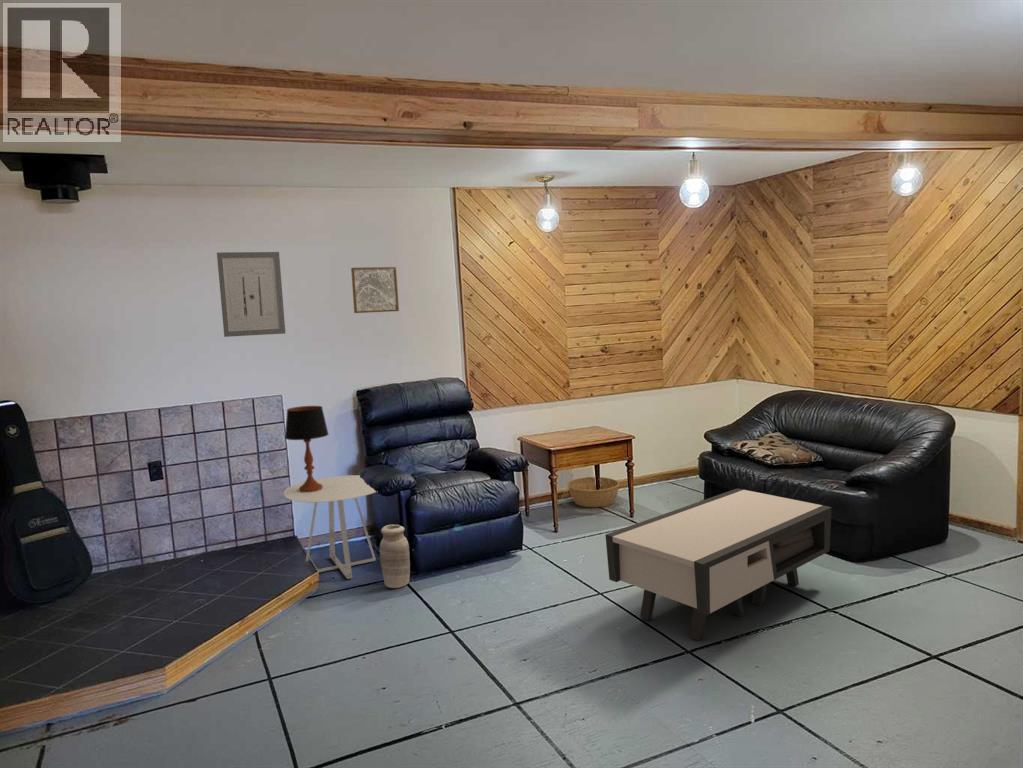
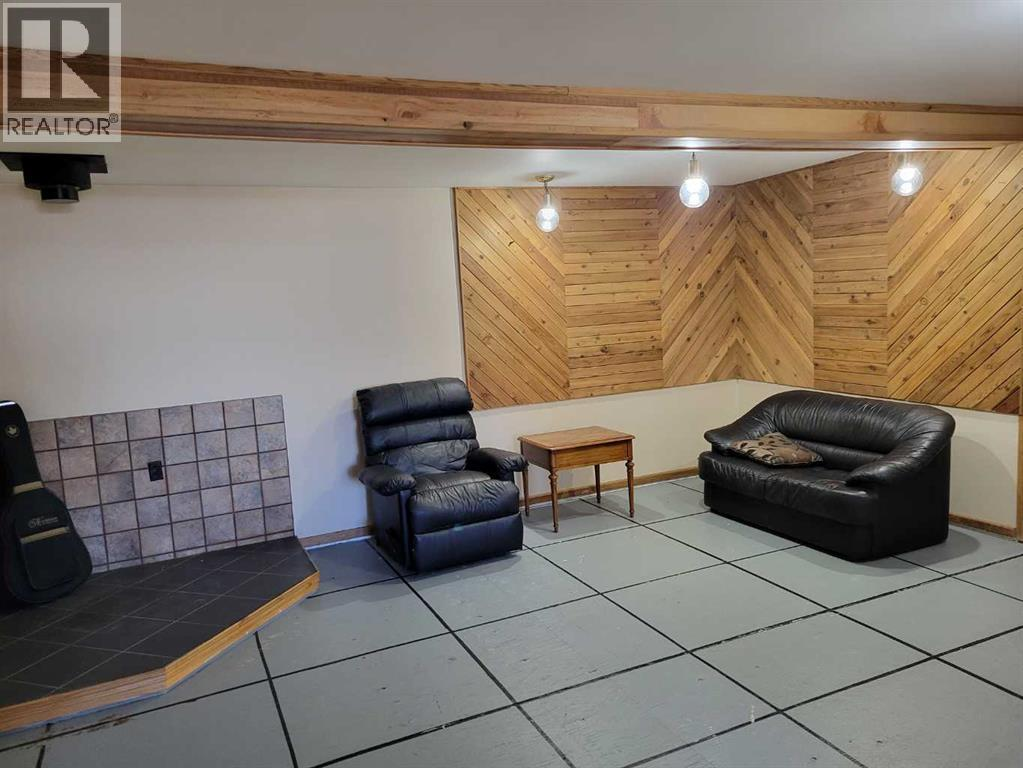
- table lamp [284,405,329,492]
- side table [282,474,377,580]
- vase [379,524,411,589]
- wall art [216,251,286,338]
- wall art [350,266,400,314]
- coffee table [604,487,832,642]
- basket [566,476,621,508]
